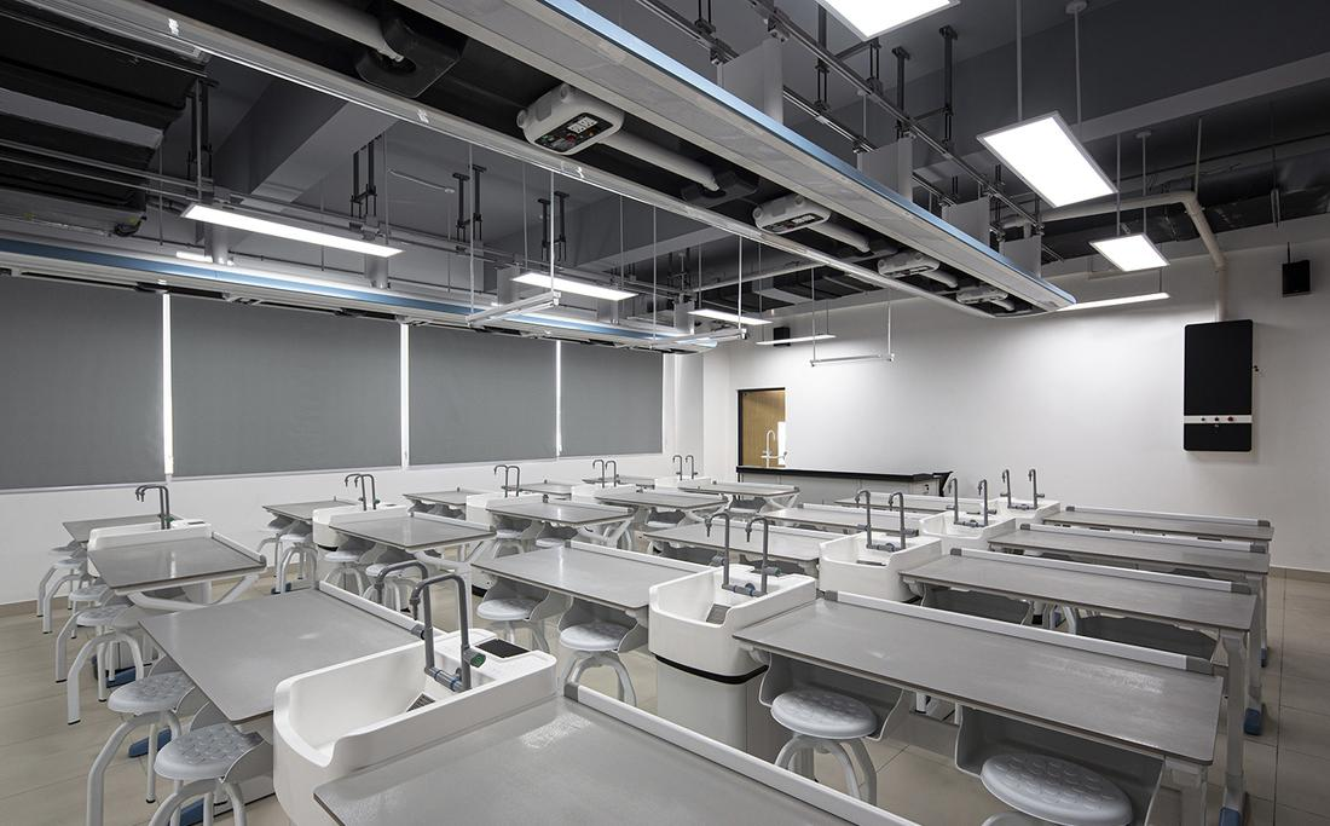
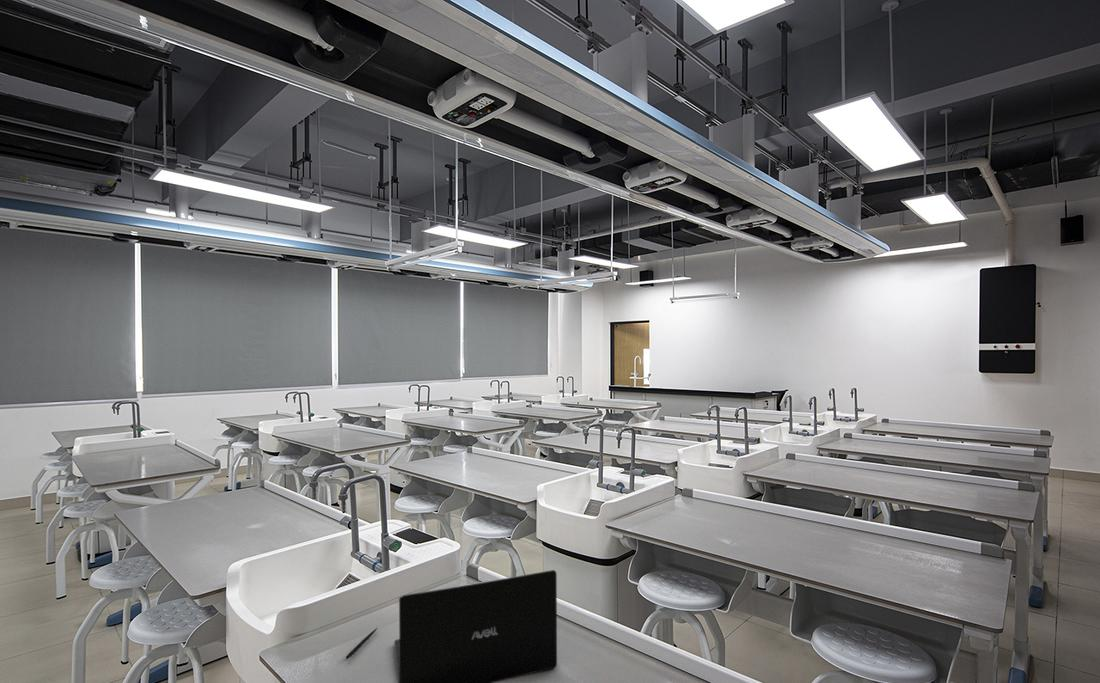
+ laptop [393,569,558,683]
+ pen [345,627,378,660]
